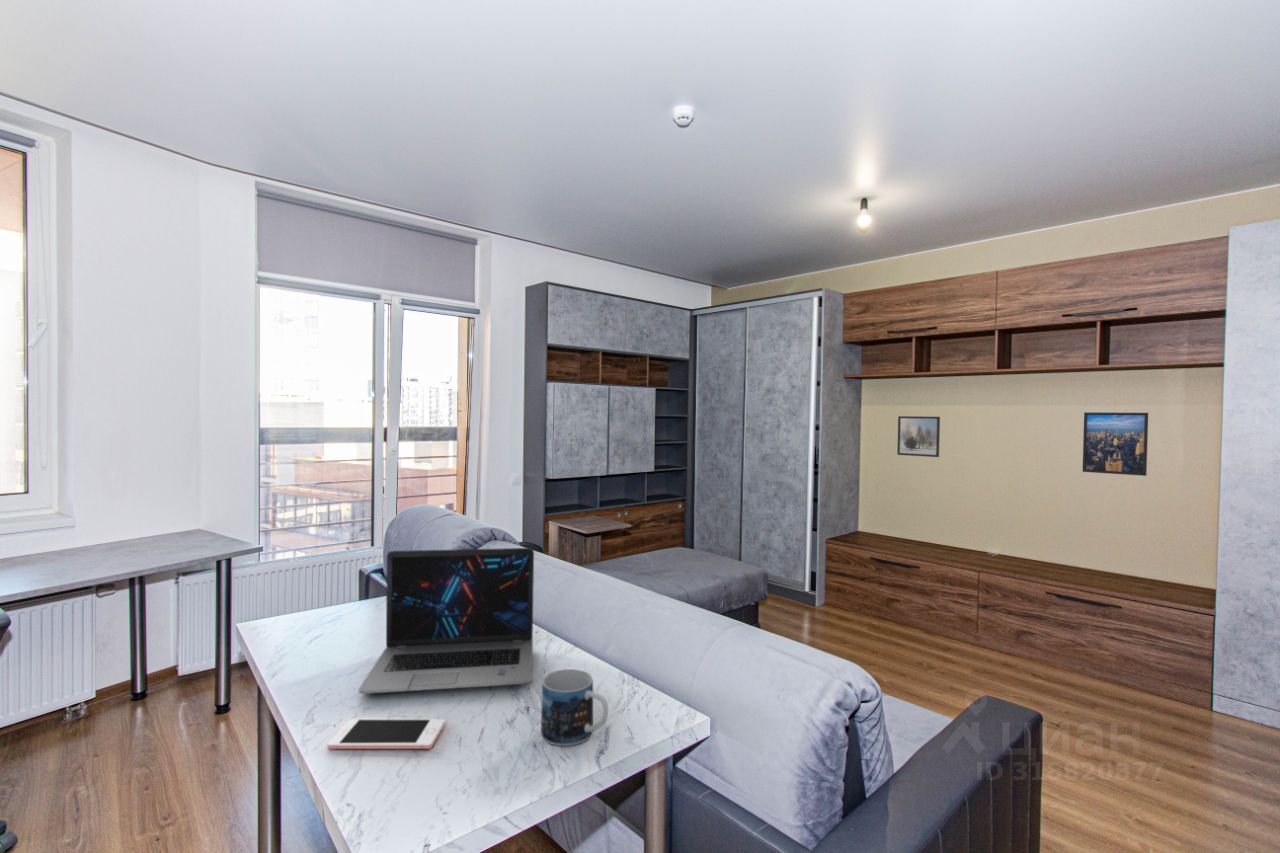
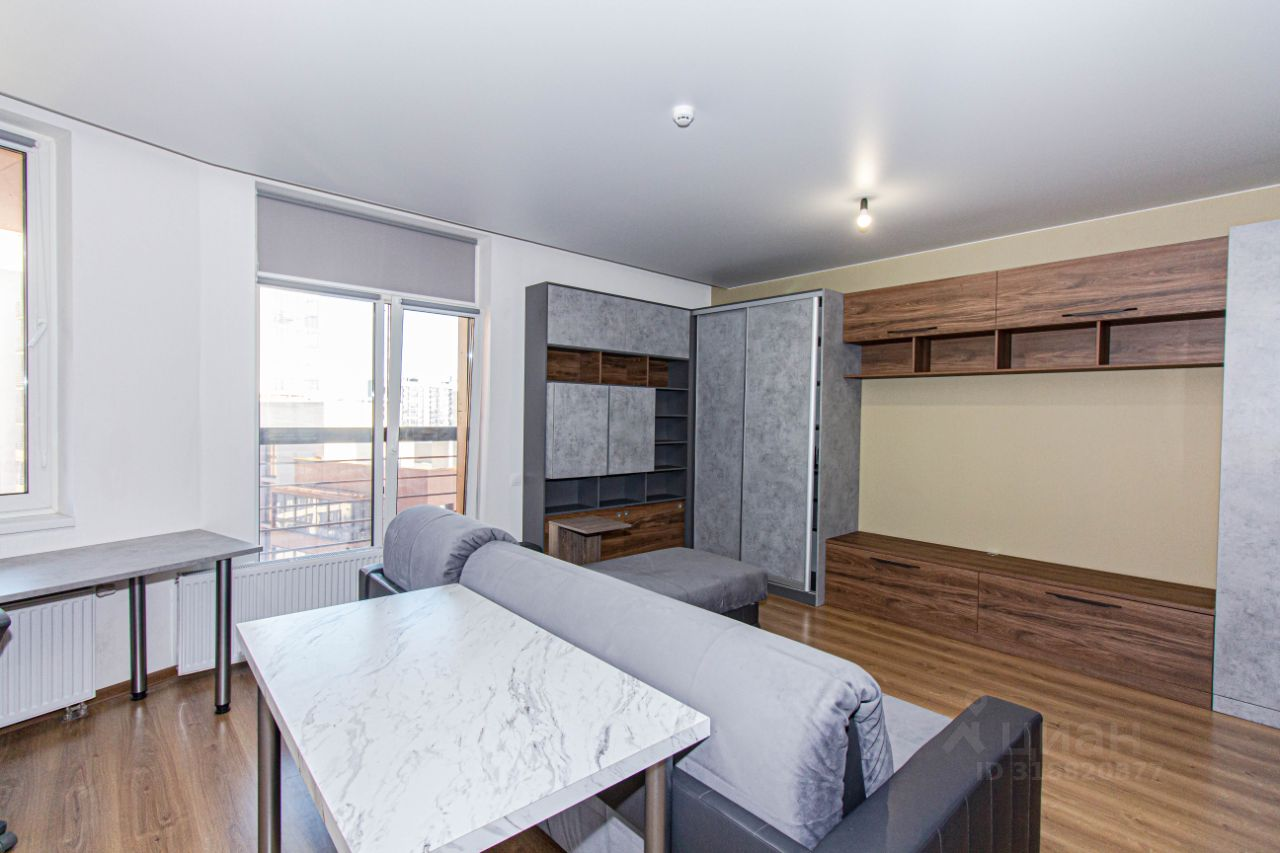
- mug [540,668,609,747]
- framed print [1081,411,1149,477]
- cell phone [326,718,446,750]
- laptop [358,547,535,695]
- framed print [896,415,941,458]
